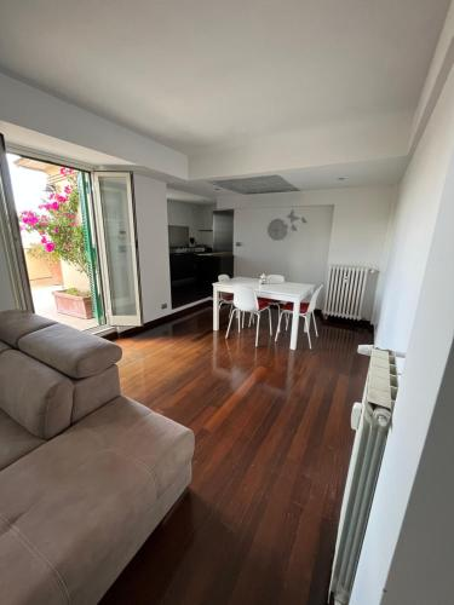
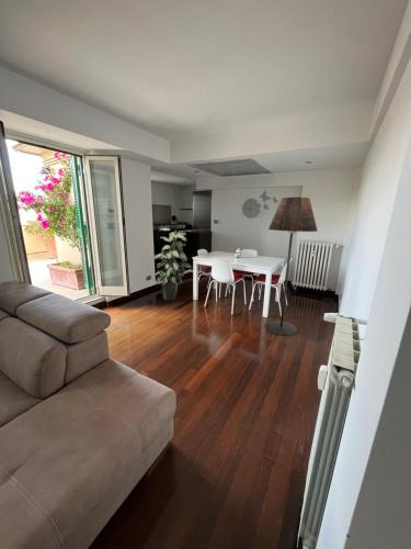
+ indoor plant [152,227,193,302]
+ floor lamp [265,197,319,337]
